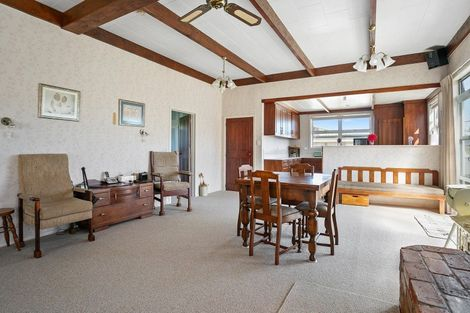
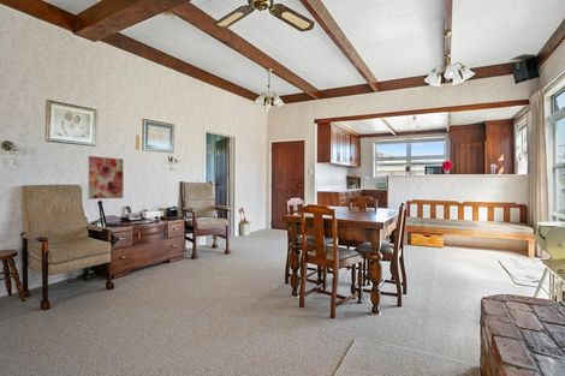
+ wall art [88,155,124,201]
